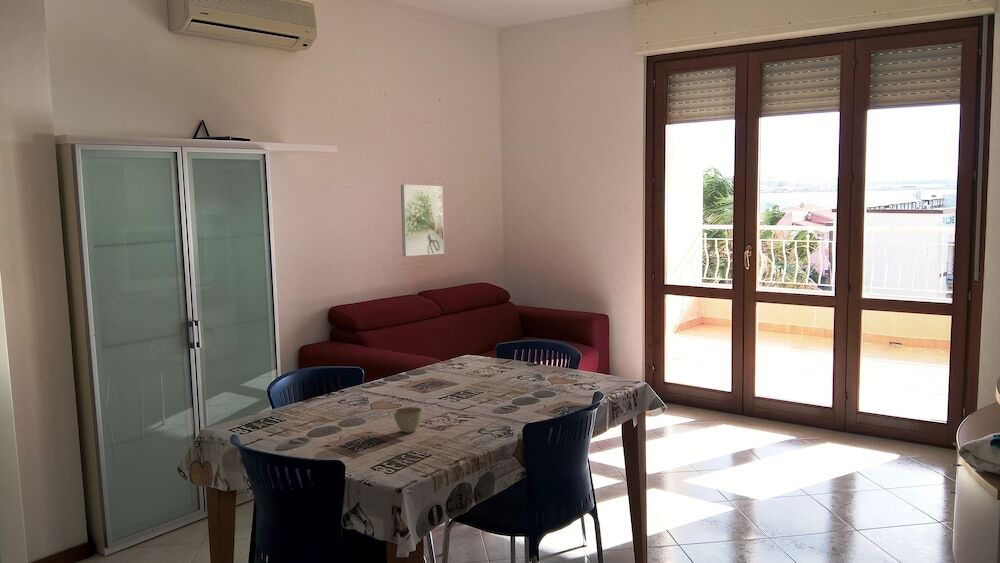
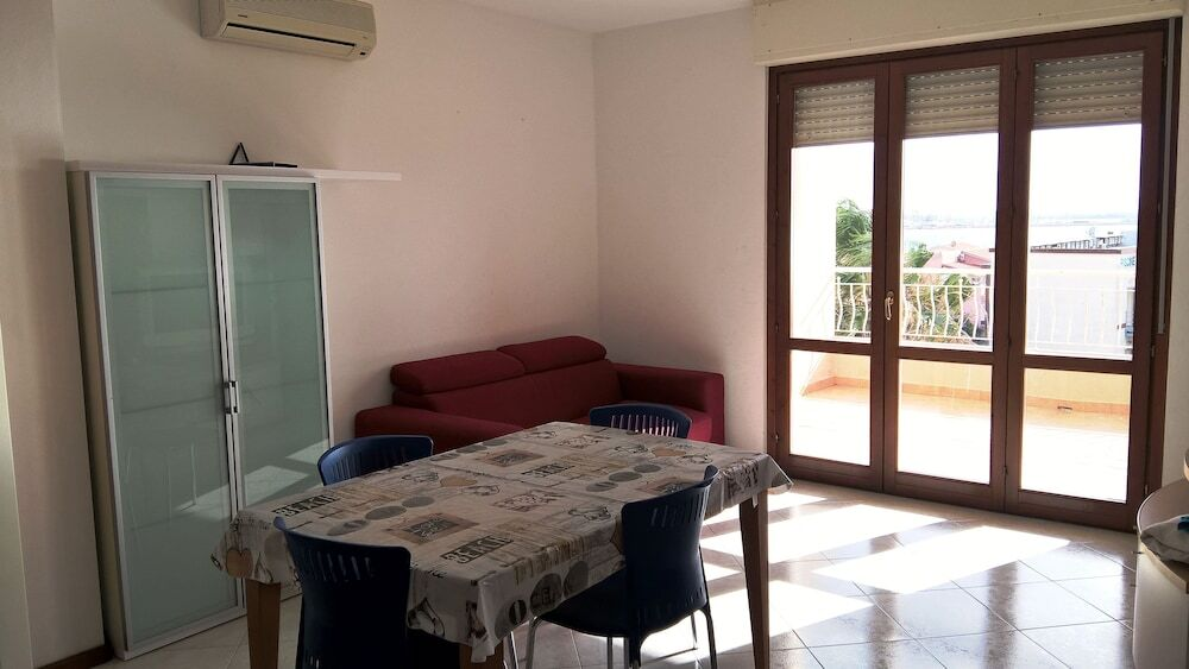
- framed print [400,184,445,257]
- flower pot [392,406,423,434]
